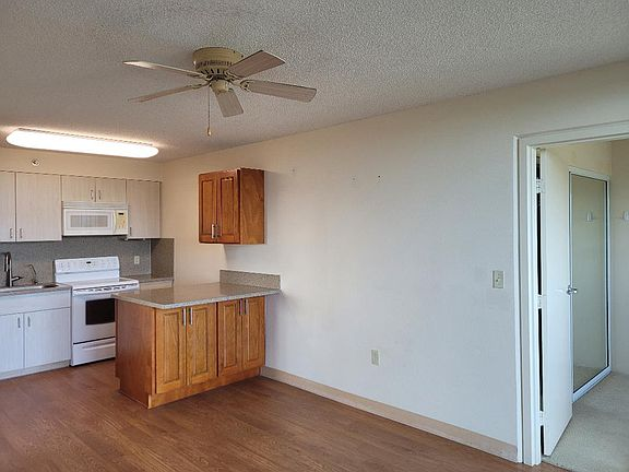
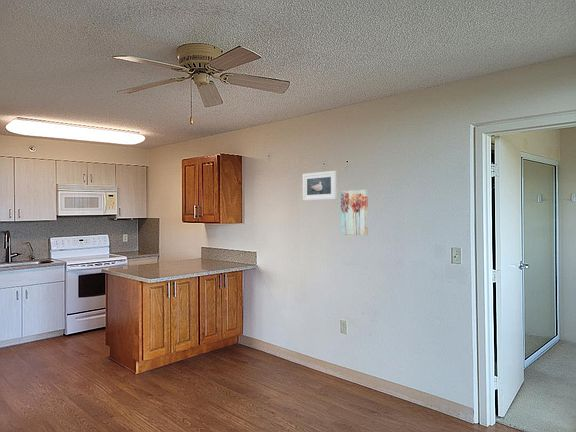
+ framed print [302,170,337,202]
+ wall art [340,189,369,236]
